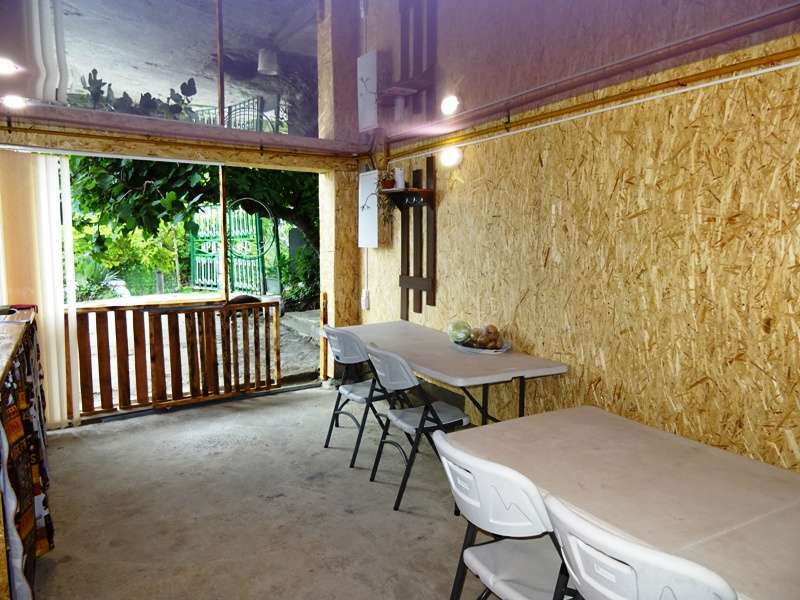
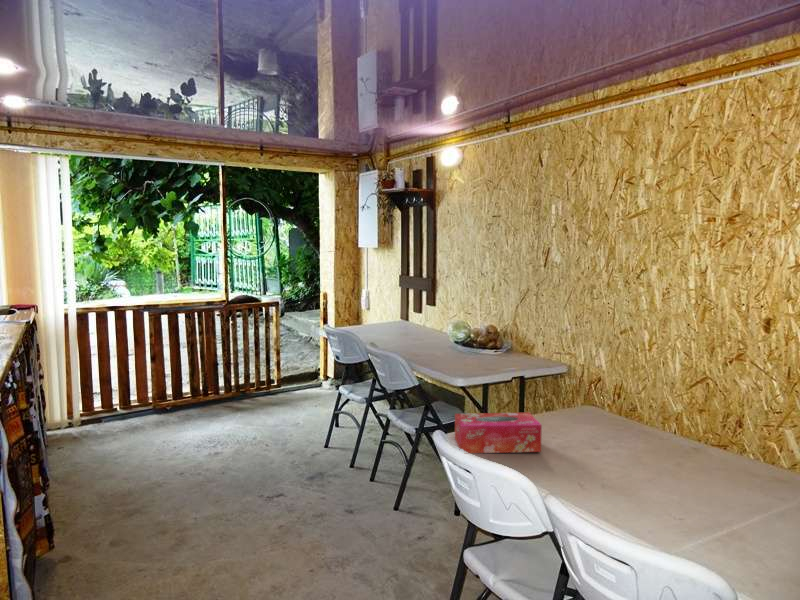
+ tissue box [454,411,543,454]
